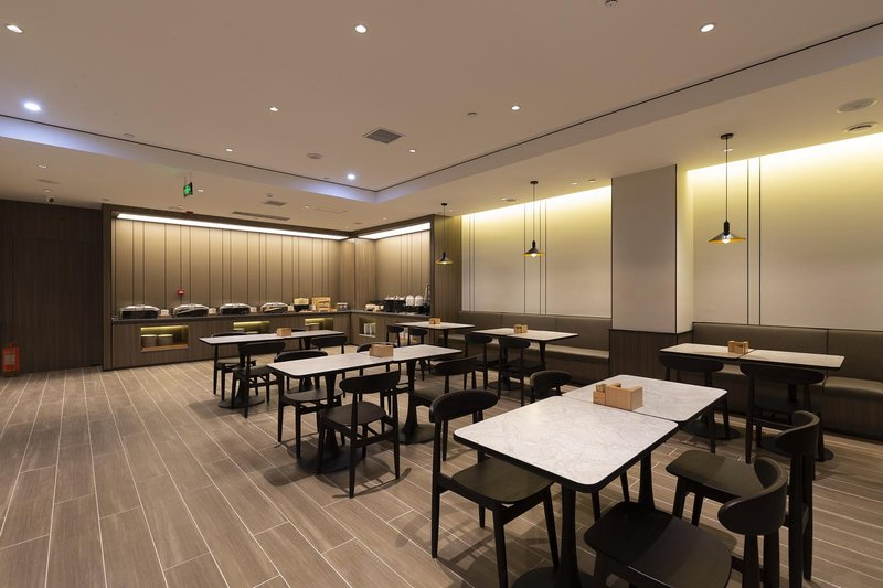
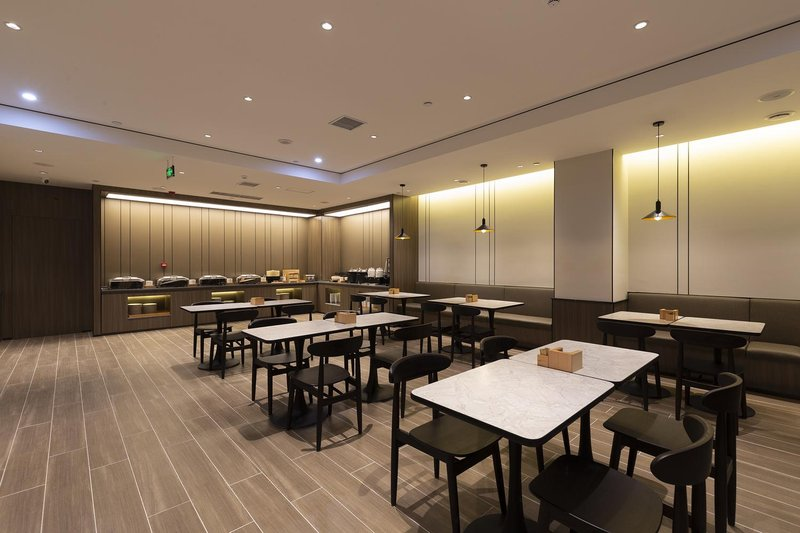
- fire extinguisher [1,340,21,378]
